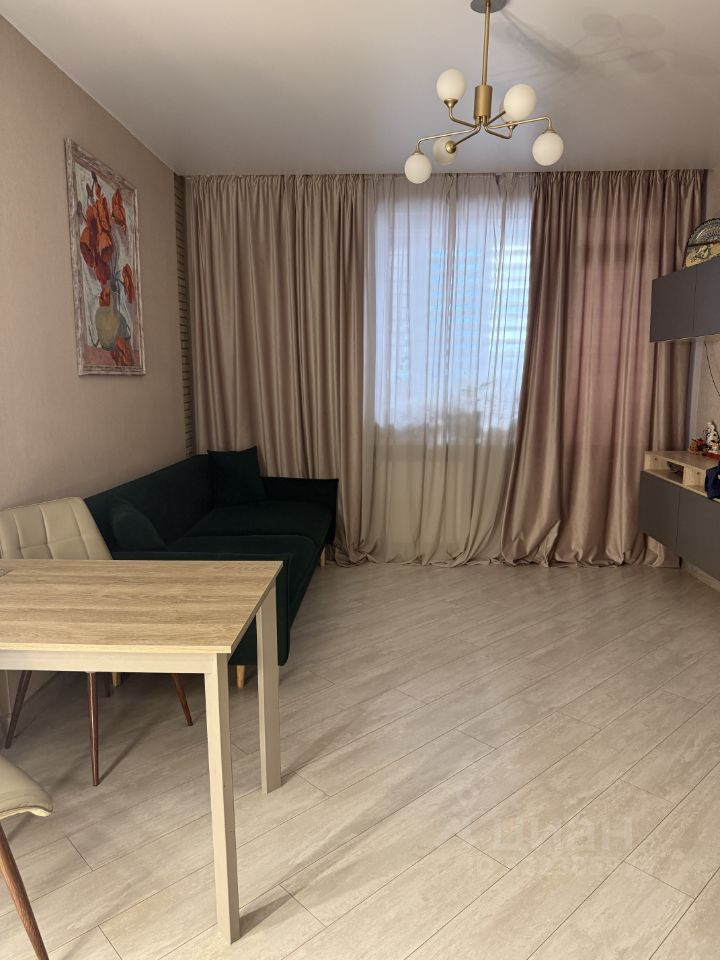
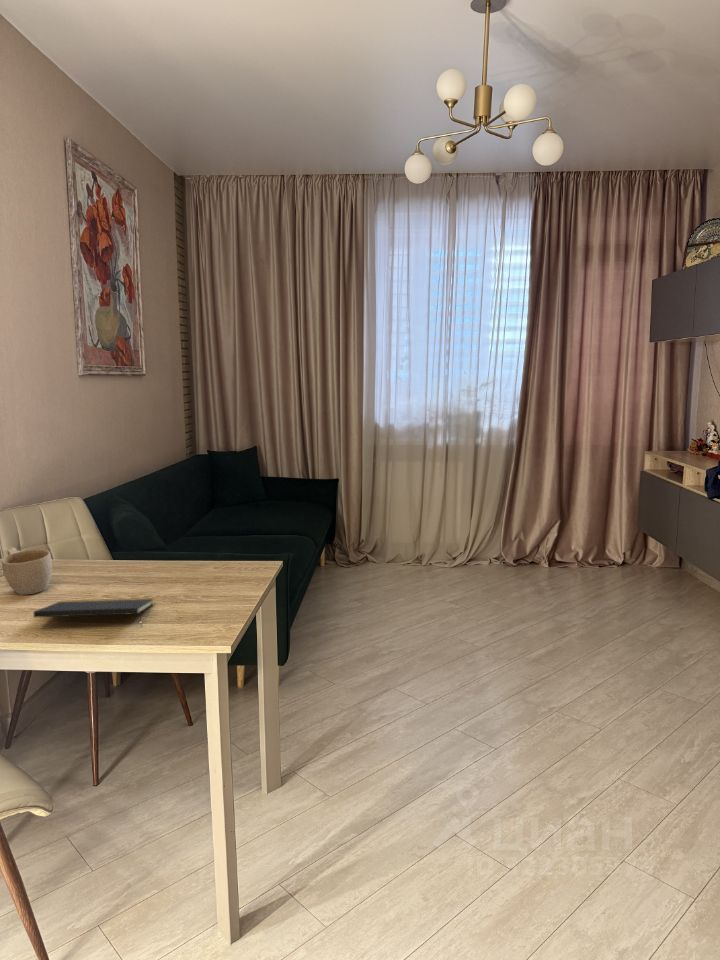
+ cup [1,547,53,596]
+ notepad [33,597,156,627]
